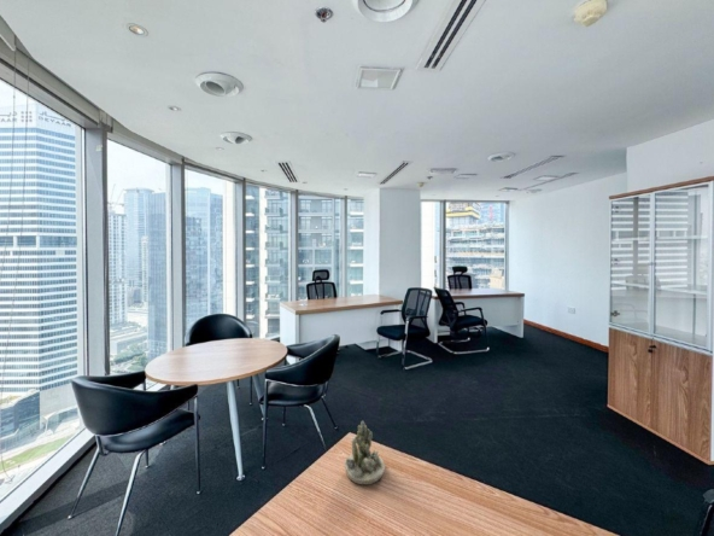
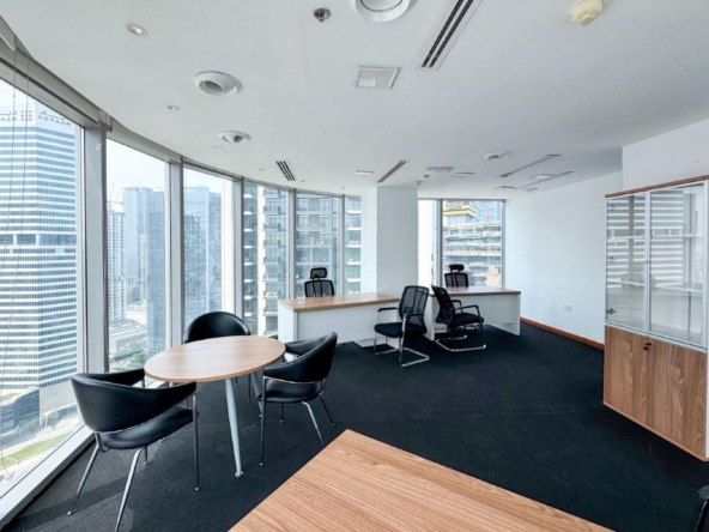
- succulent planter [344,420,386,485]
